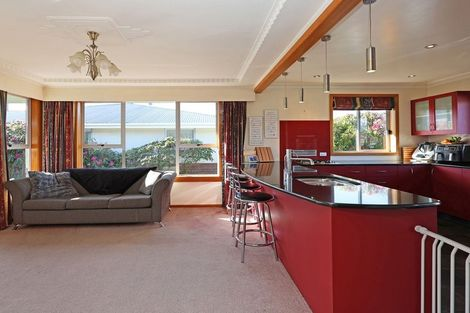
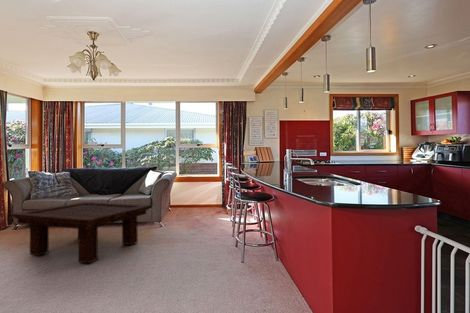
+ coffee table [9,201,153,264]
